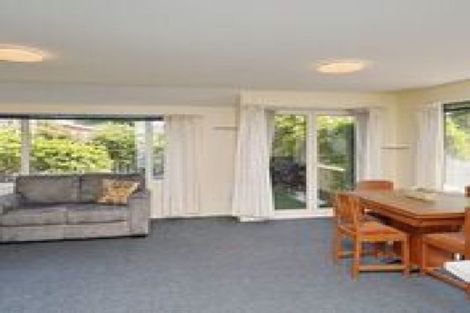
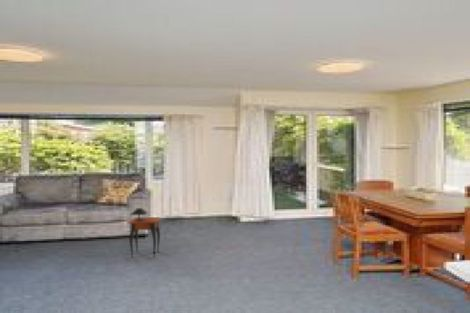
+ side table [127,207,163,259]
